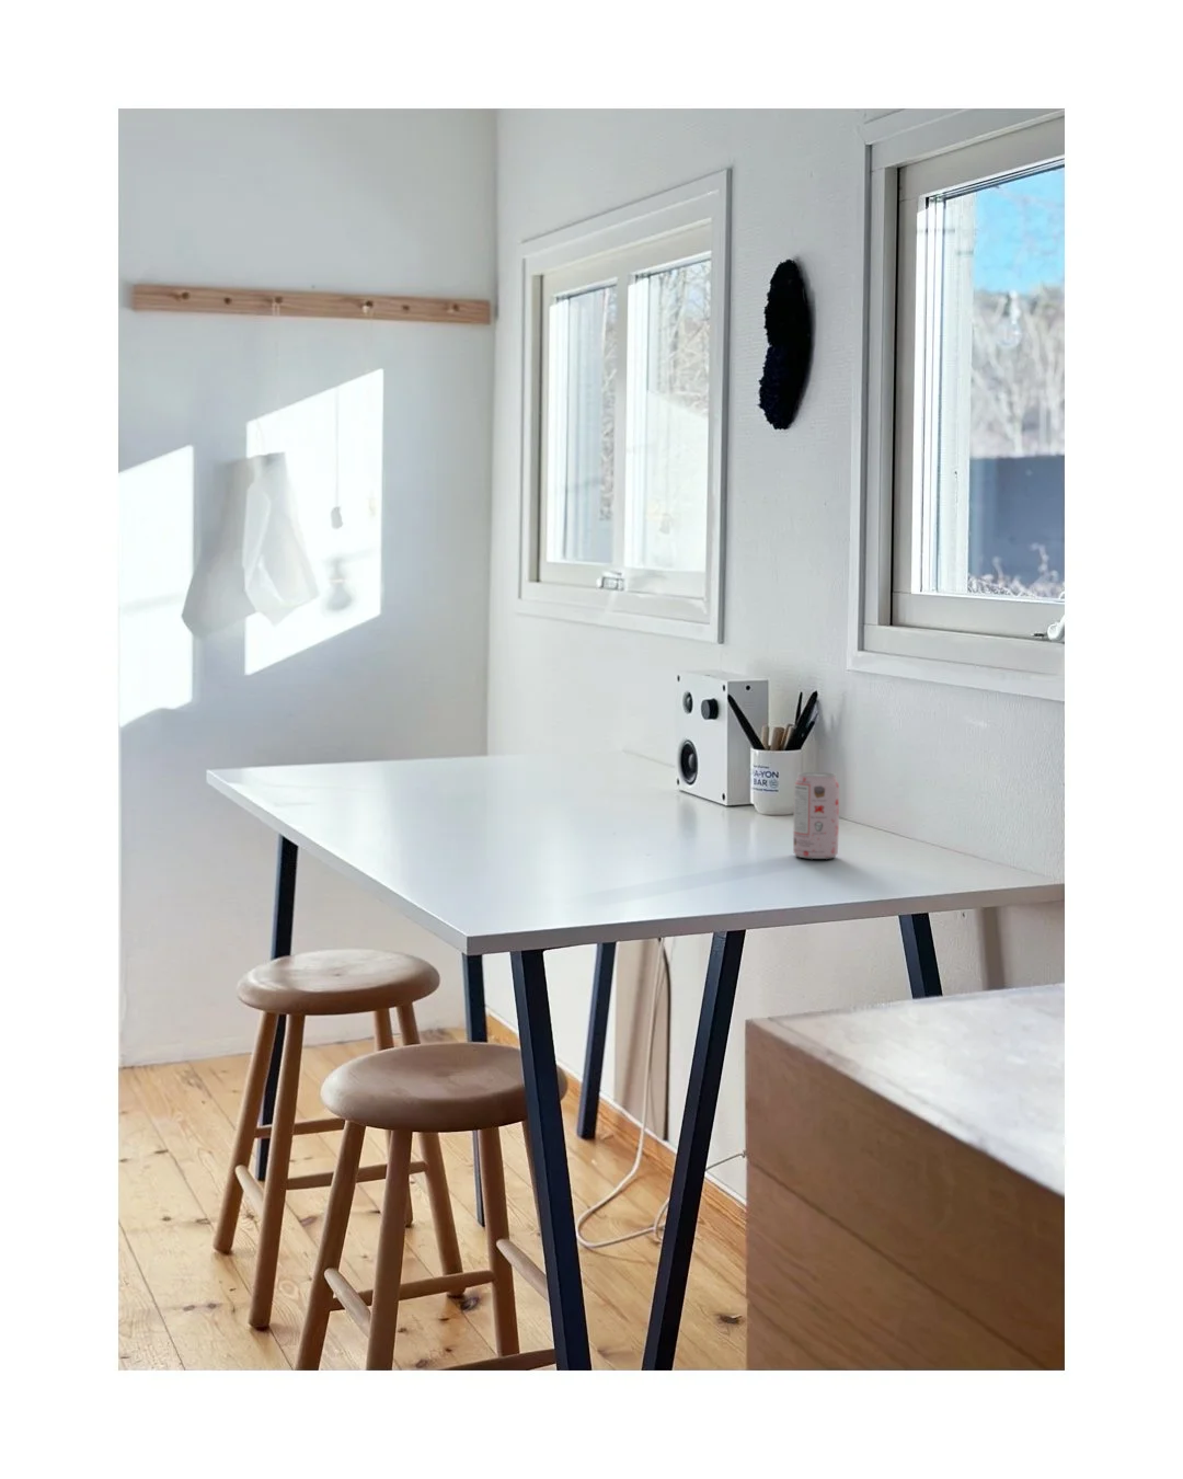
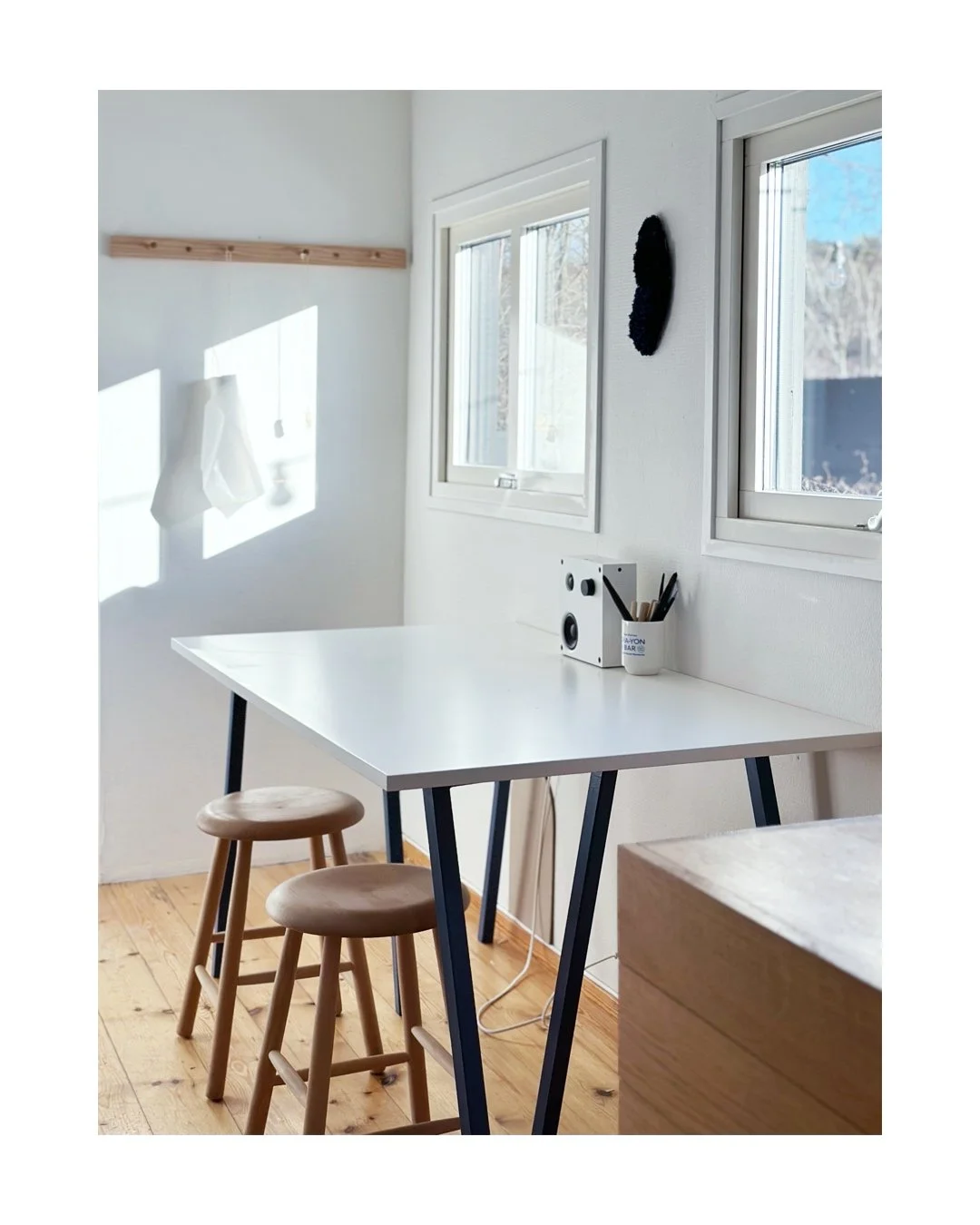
- beverage can [792,771,840,860]
